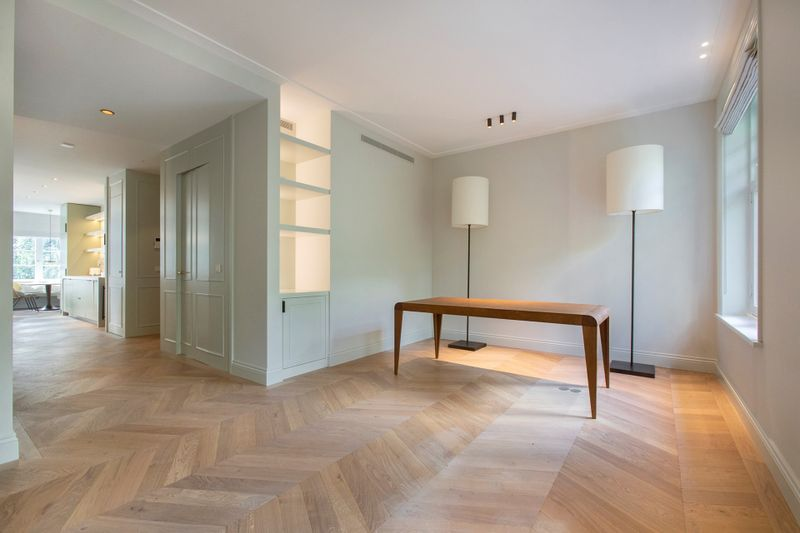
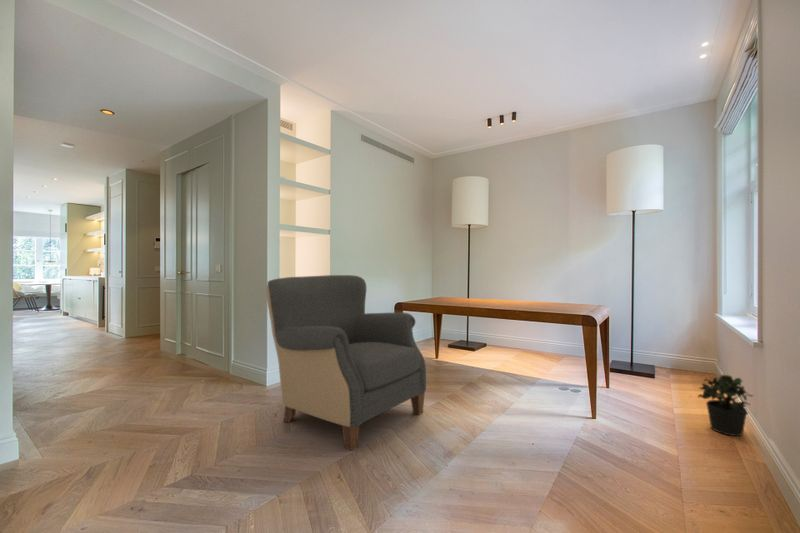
+ chair [265,274,427,452]
+ potted plant [697,374,755,437]
